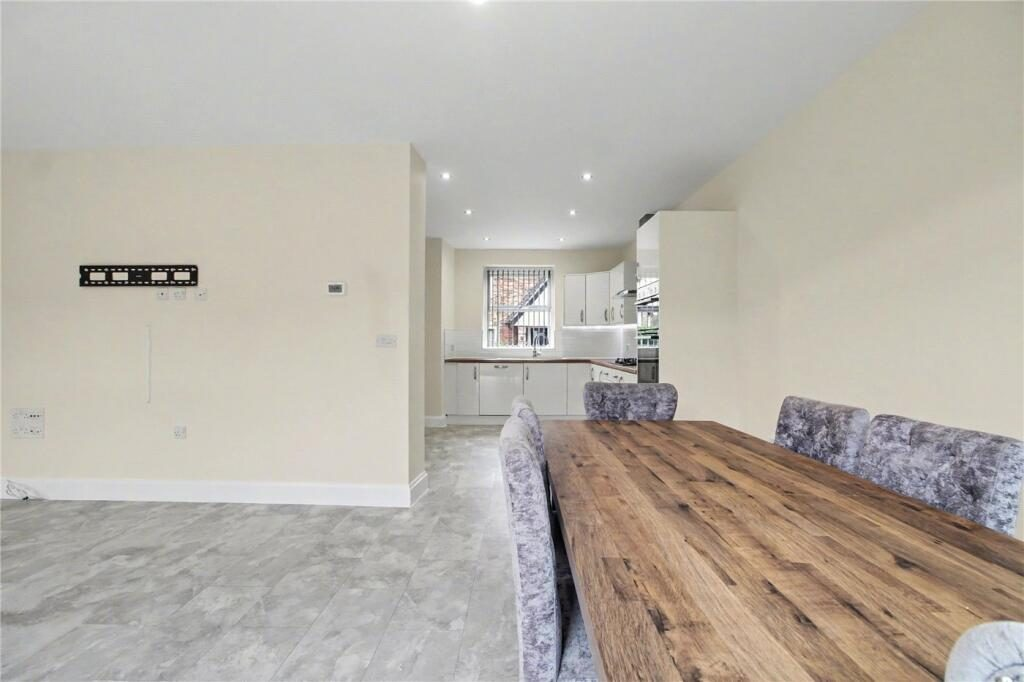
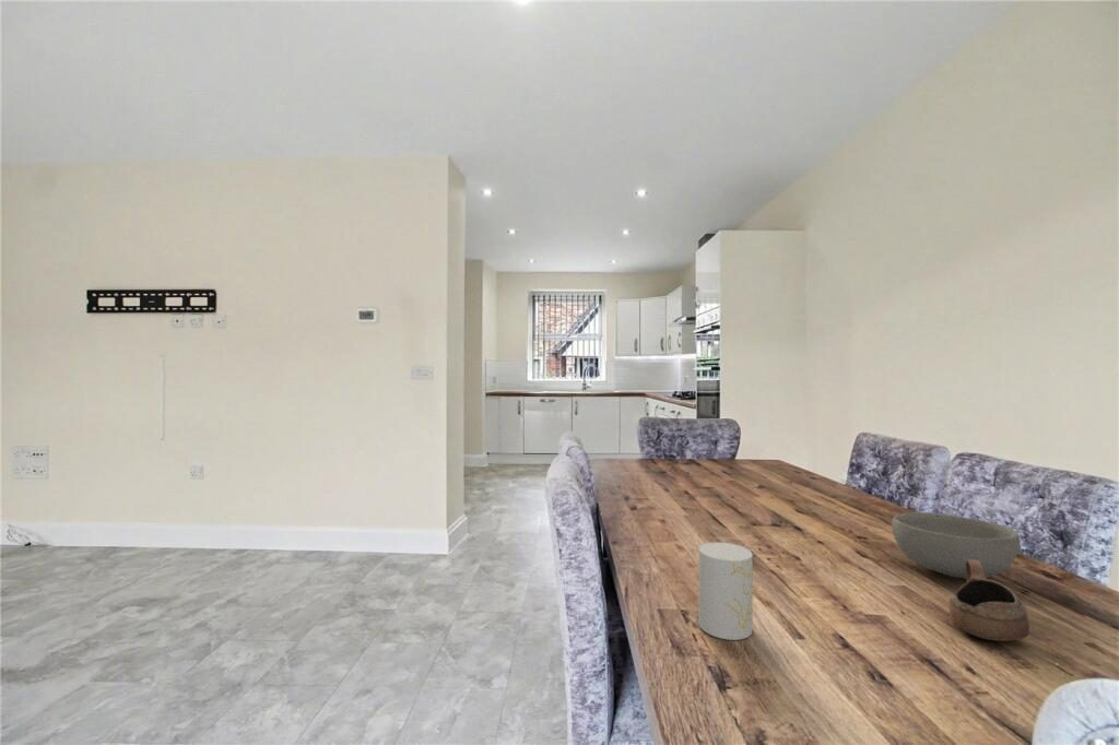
+ bowl [891,511,1022,580]
+ cup [947,559,1030,642]
+ cup [697,542,754,641]
